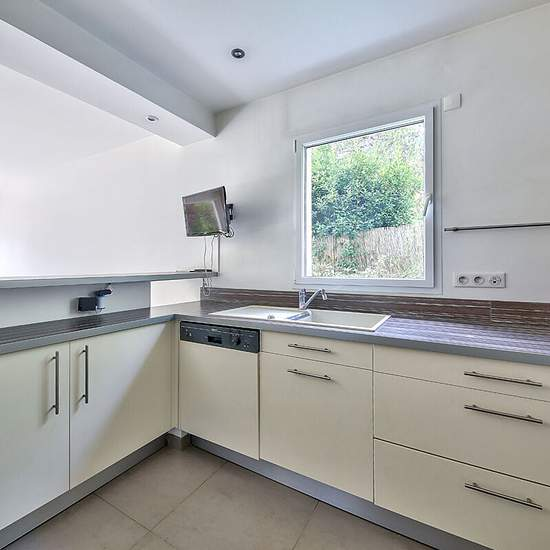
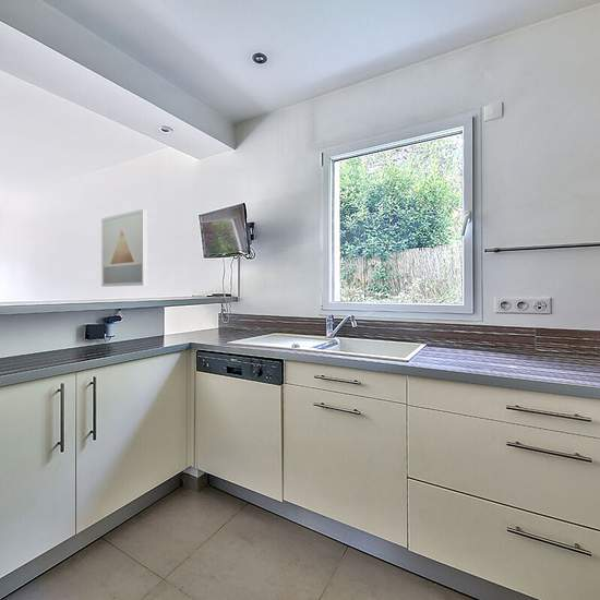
+ wall art [100,208,148,288]
